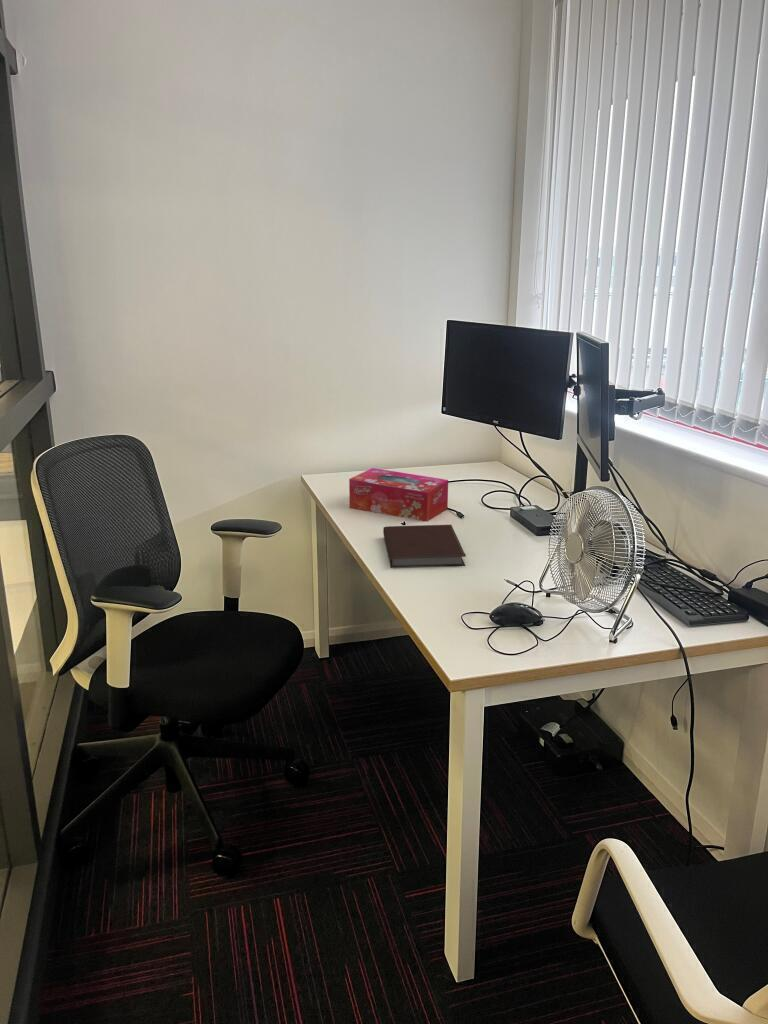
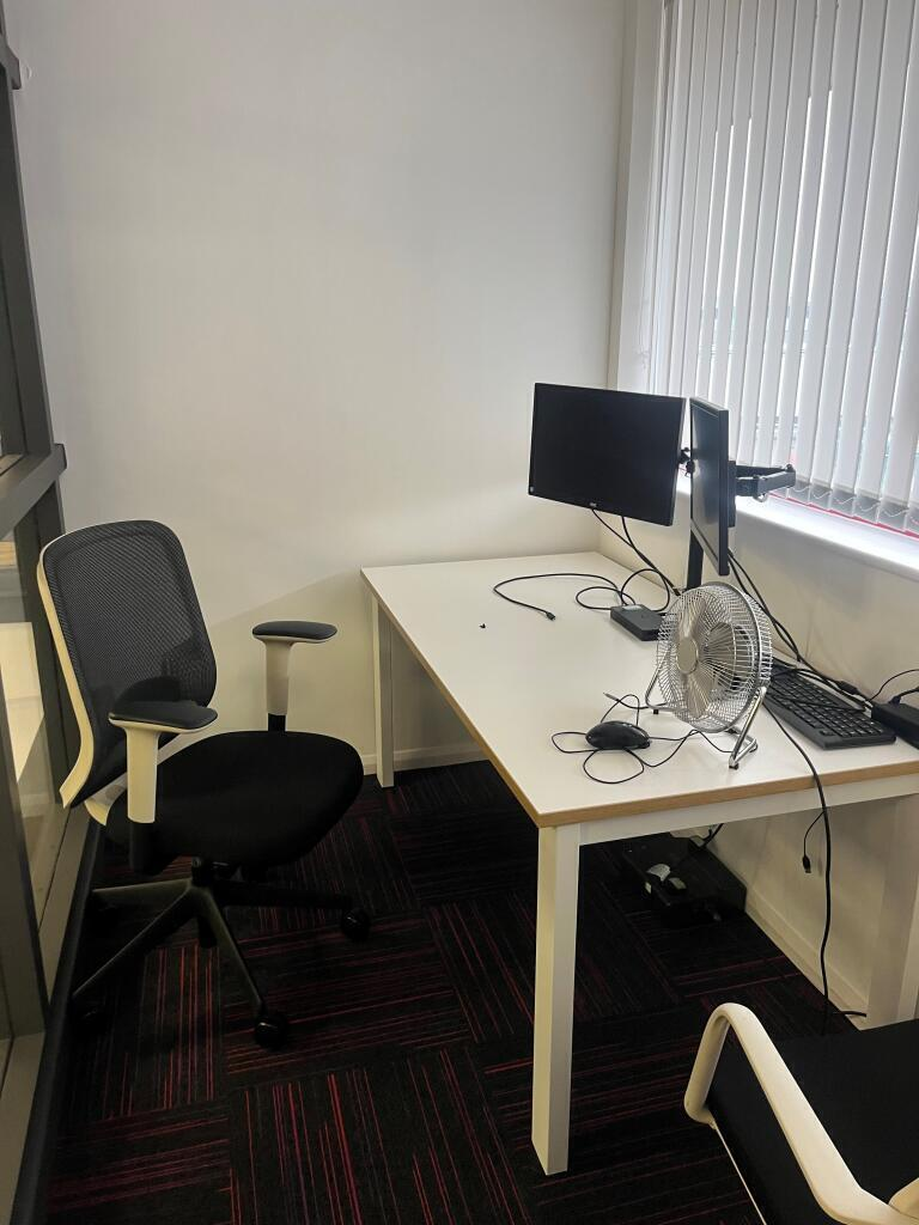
- tissue box [348,467,449,522]
- notebook [382,524,467,569]
